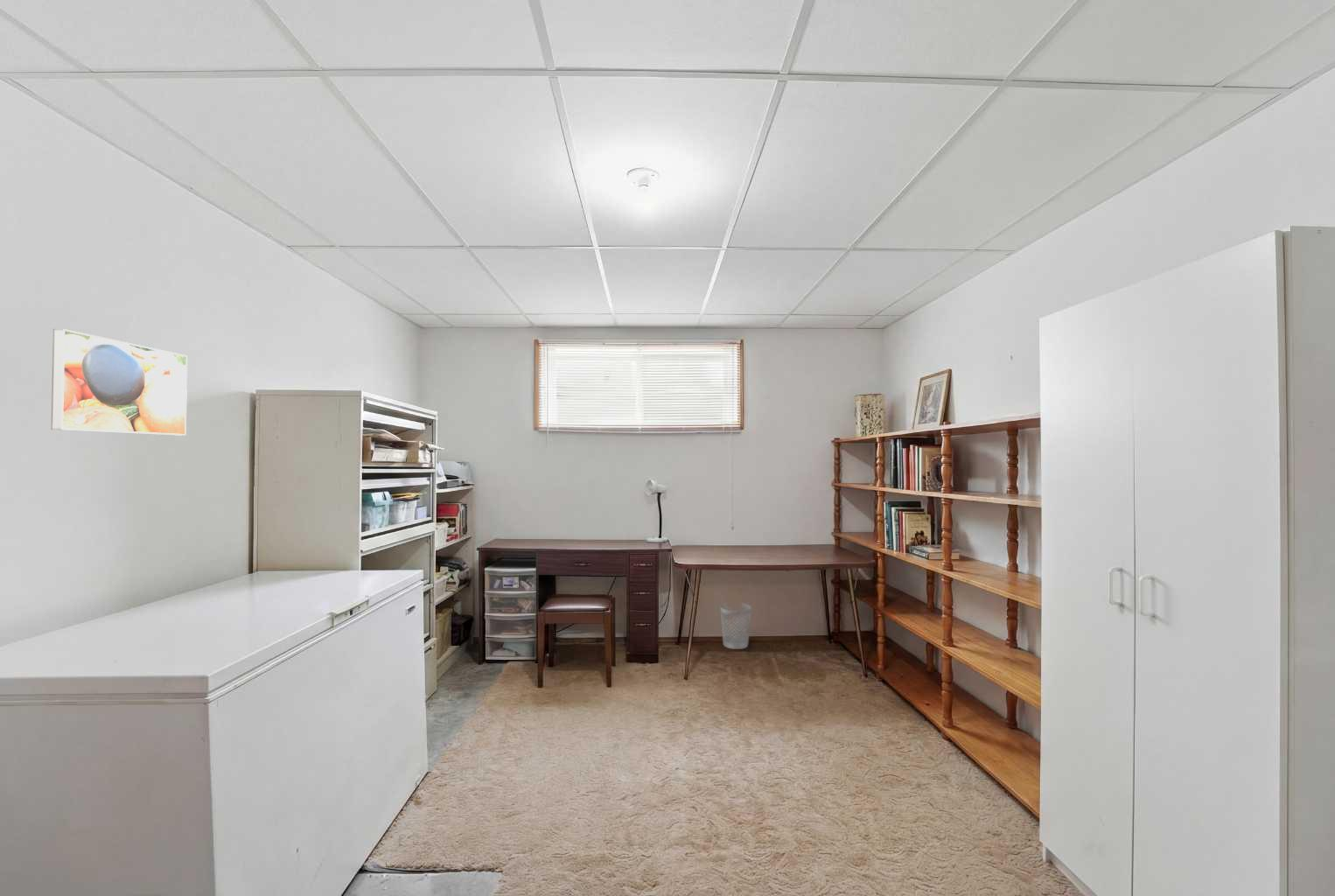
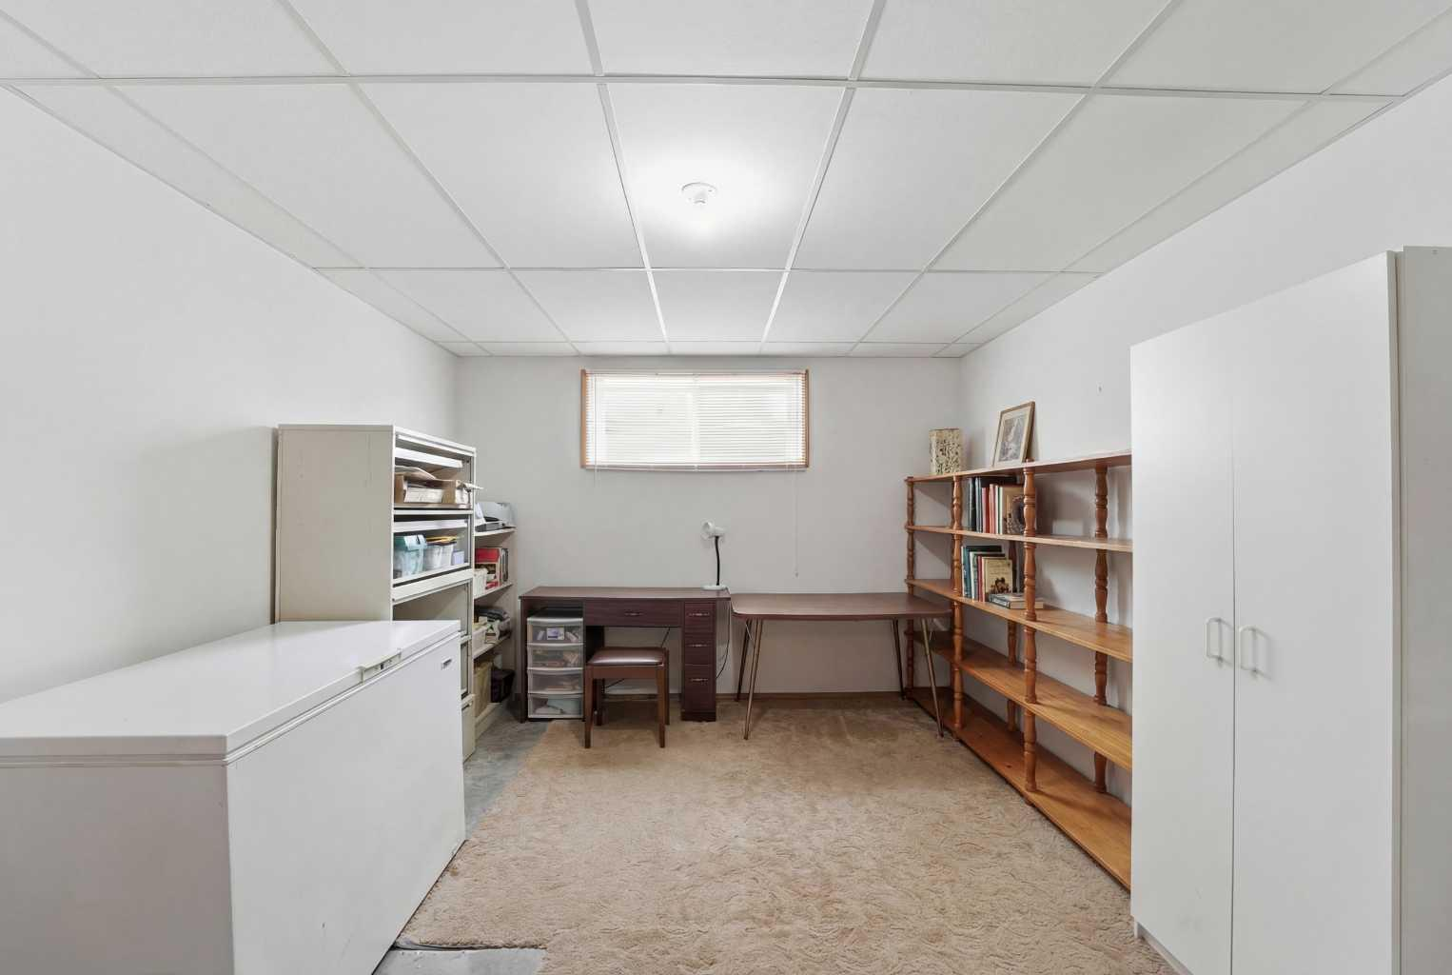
- wastebasket [719,603,752,650]
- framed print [50,328,188,437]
